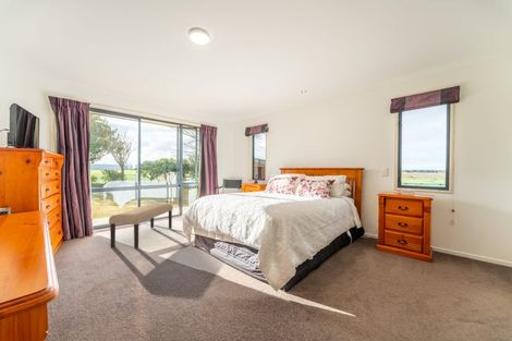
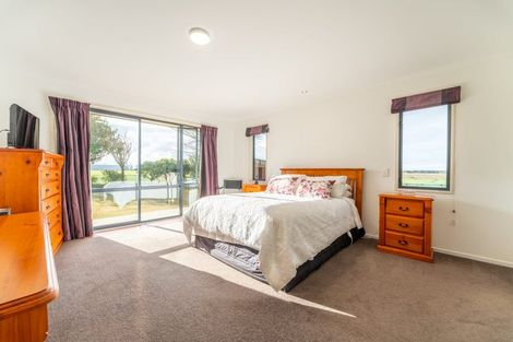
- bench [108,203,174,249]
